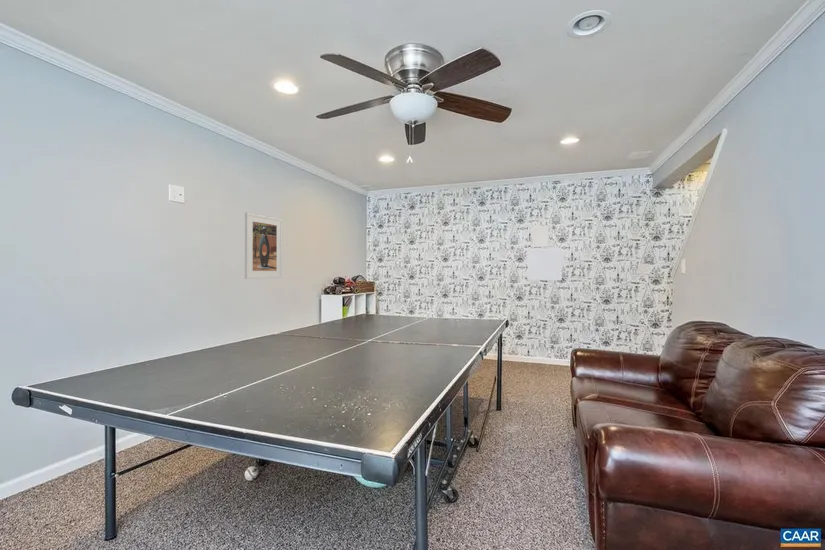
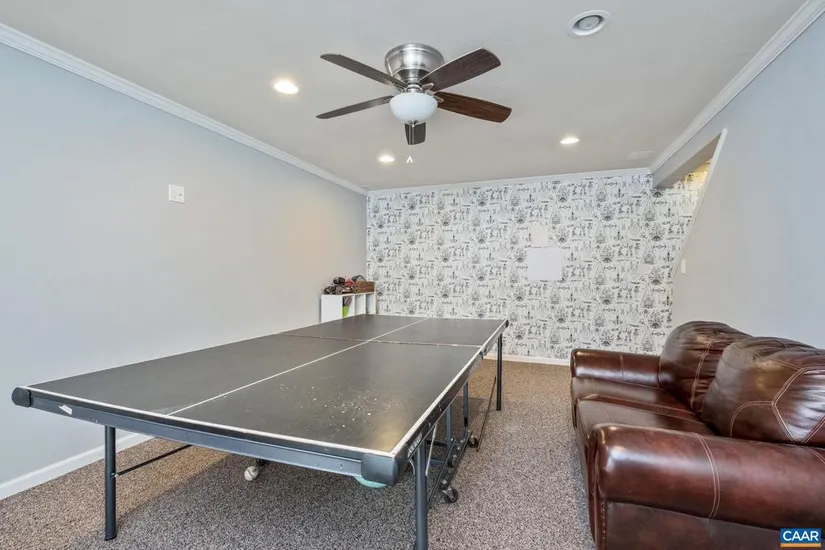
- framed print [244,211,283,280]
